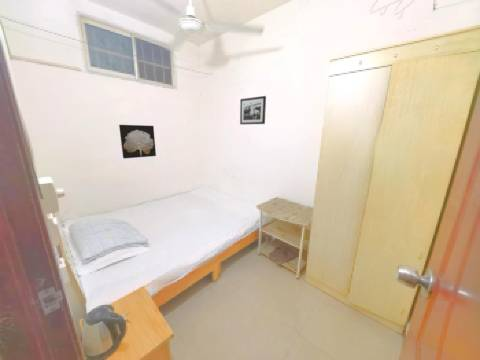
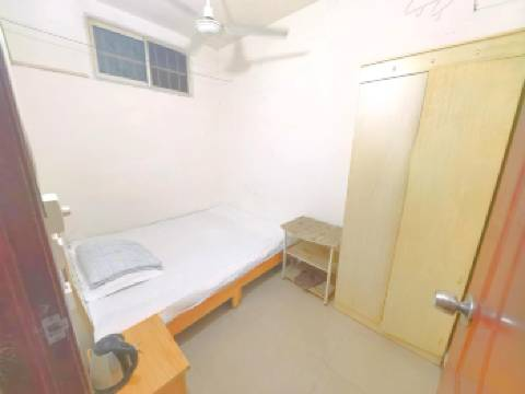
- wall art [118,124,157,159]
- picture frame [239,95,267,125]
